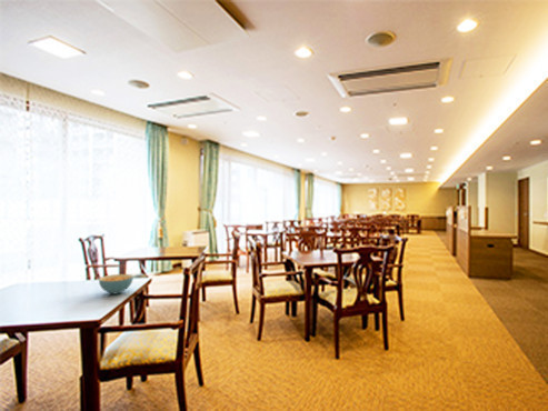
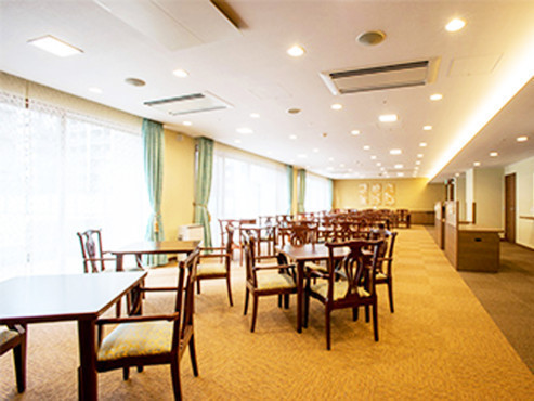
- cereal bowl [98,273,134,295]
